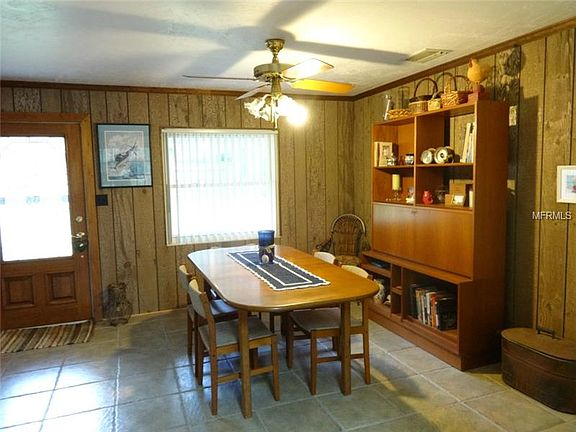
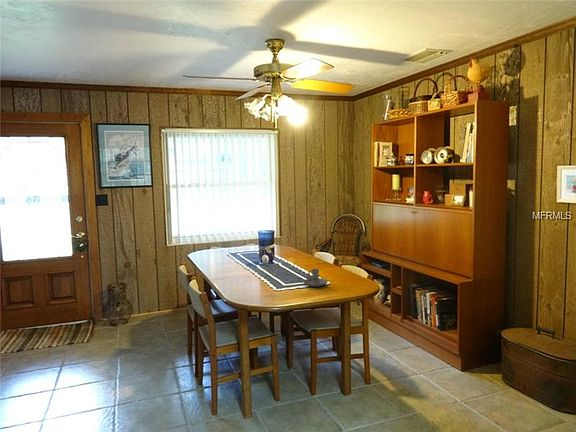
+ candle holder [303,268,328,287]
